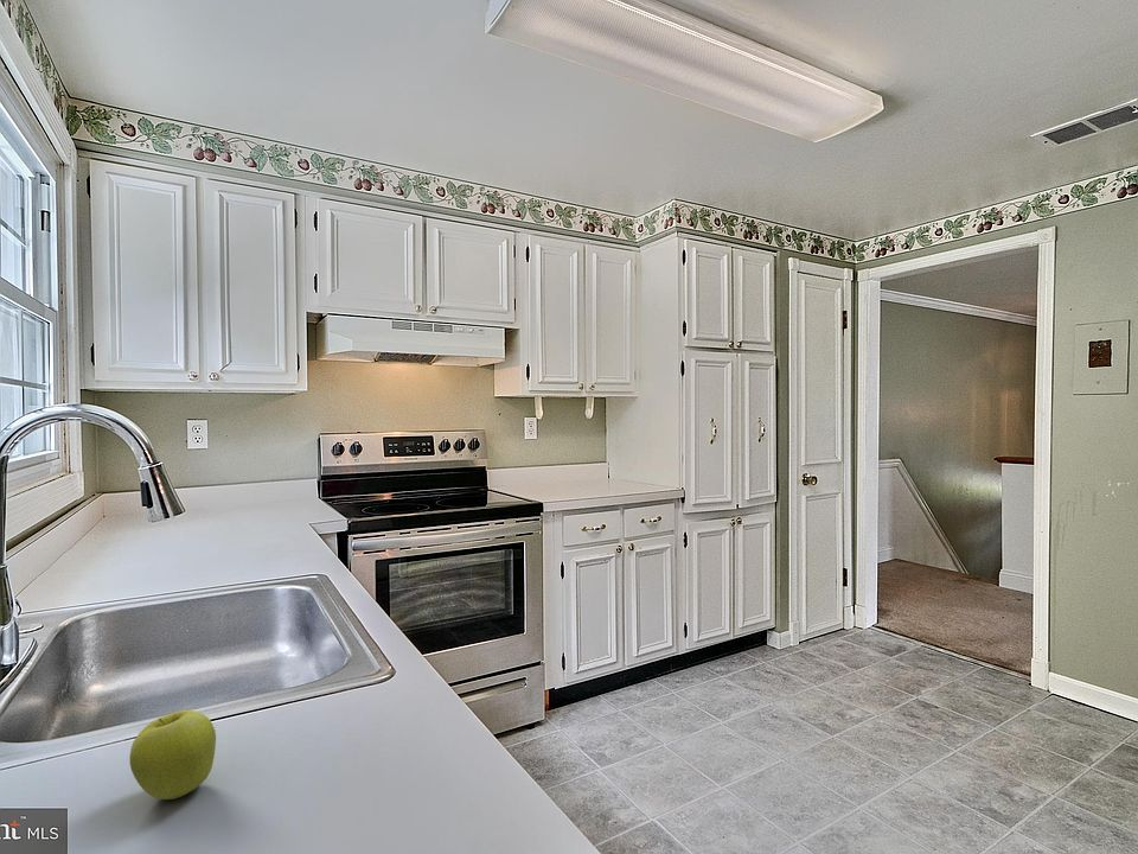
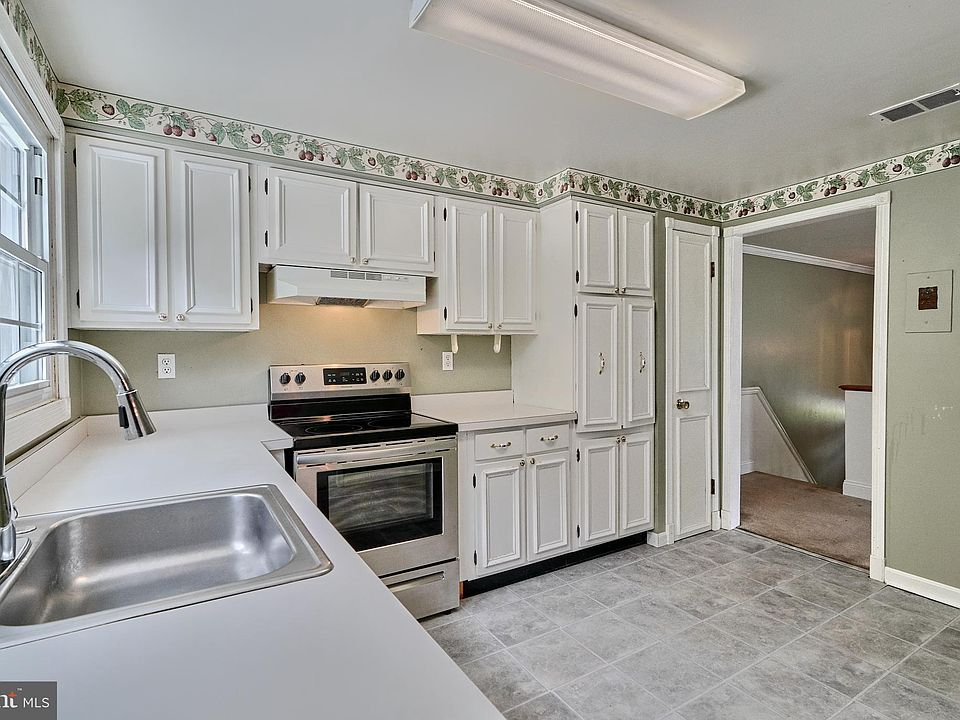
- fruit [128,709,217,801]
